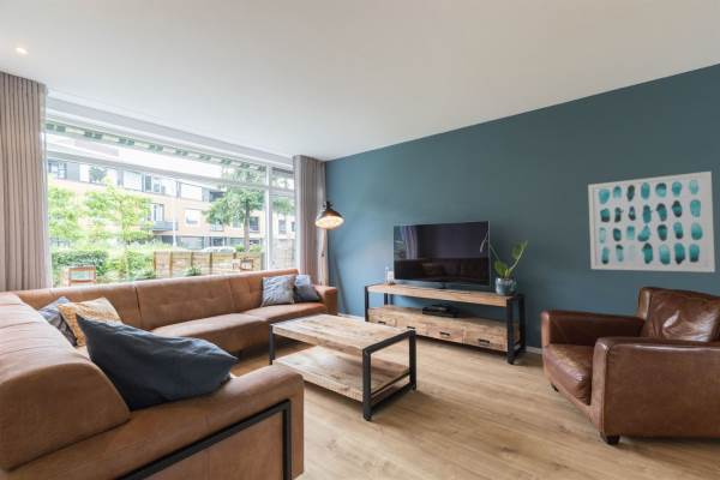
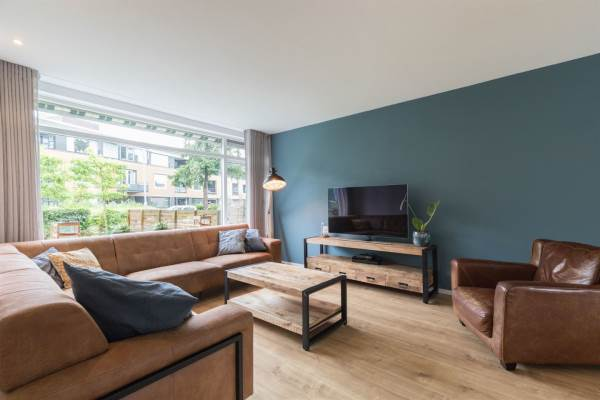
- wall art [587,170,716,274]
